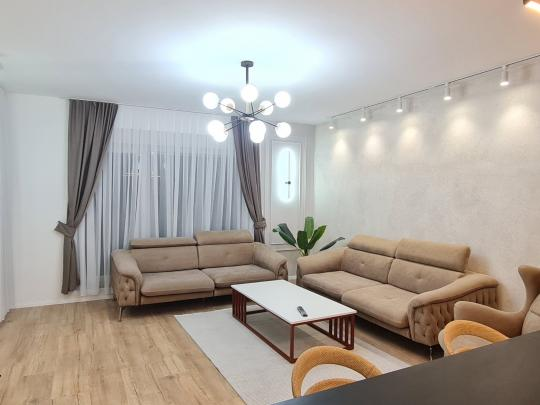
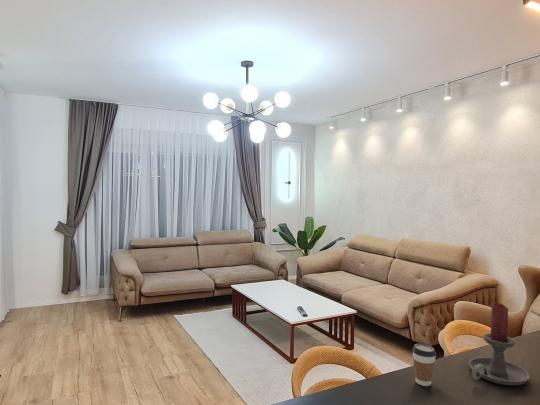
+ coffee cup [411,343,437,387]
+ candle holder [468,301,530,387]
